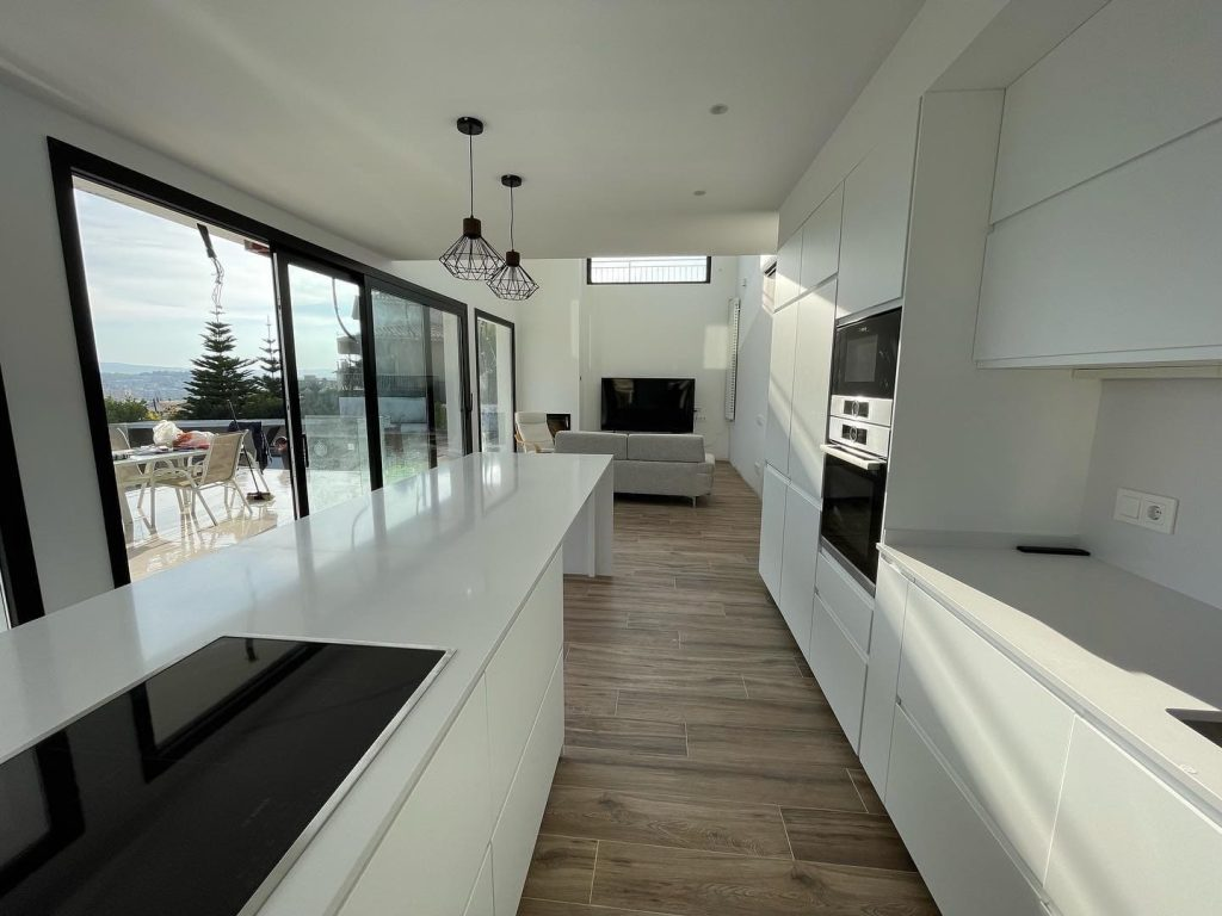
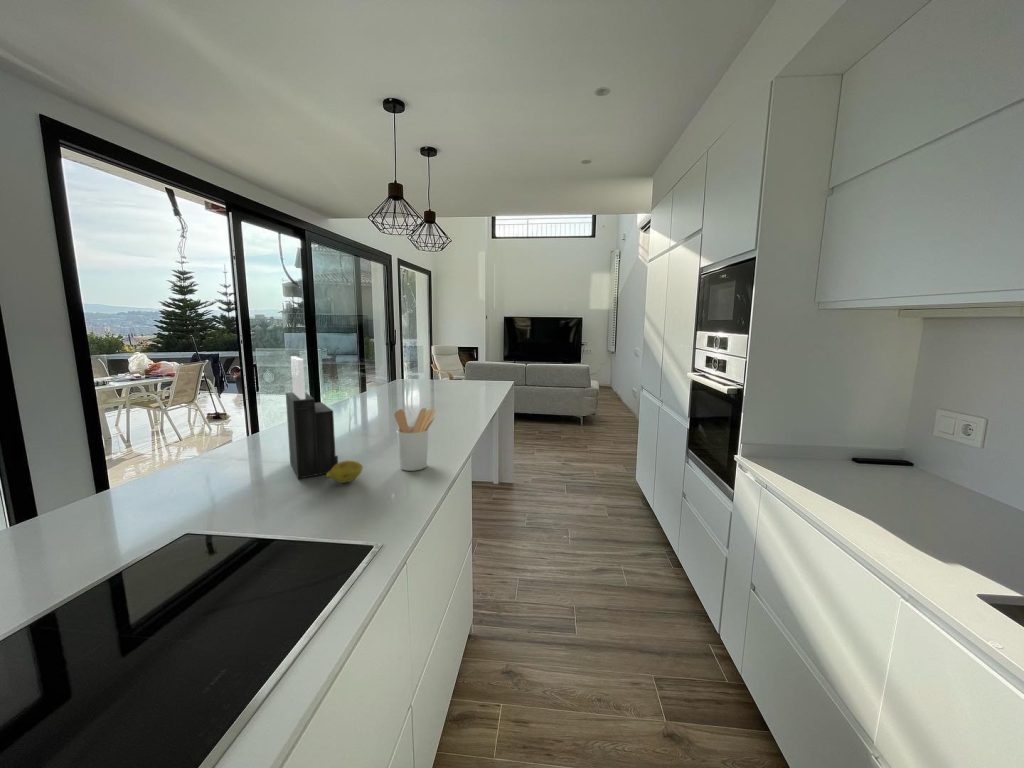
+ utensil holder [393,407,437,472]
+ knife block [285,355,339,480]
+ fruit [325,460,363,484]
